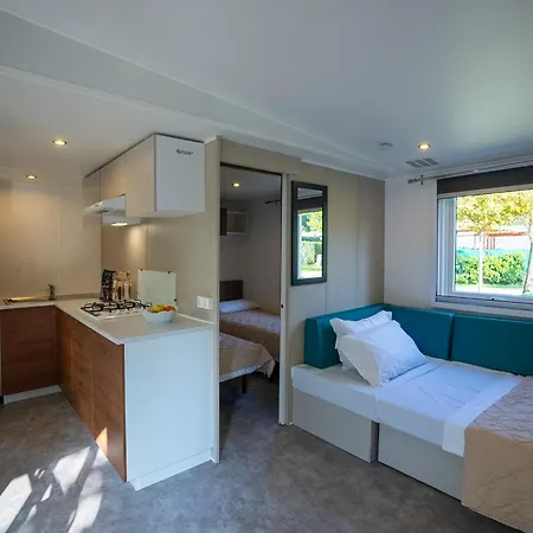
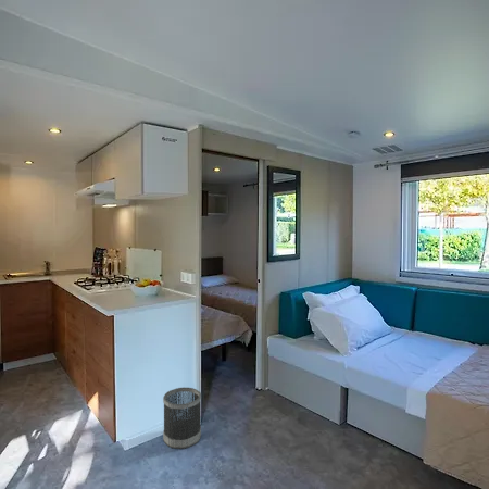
+ wastebasket [162,387,202,450]
